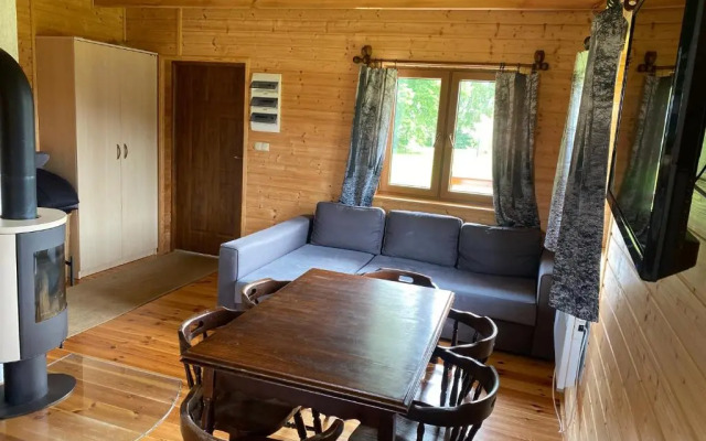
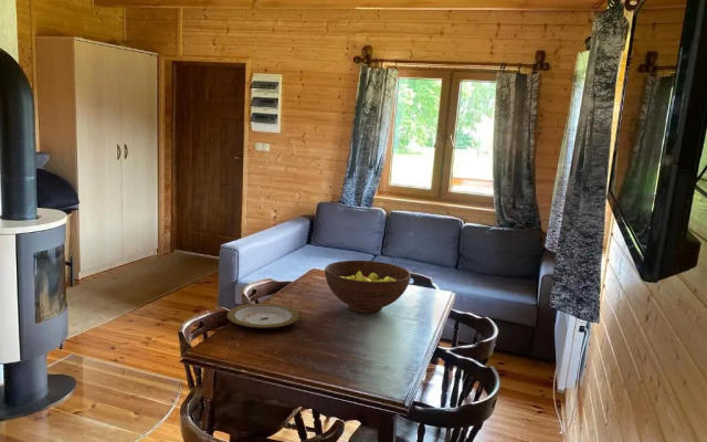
+ fruit bowl [324,260,412,314]
+ plate [225,303,300,329]
